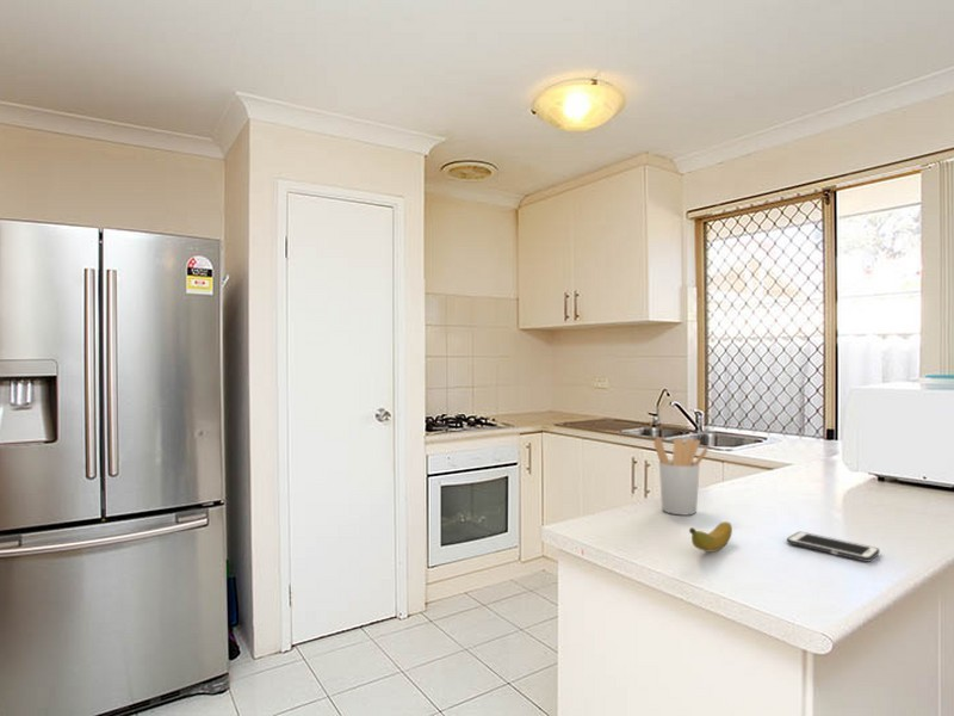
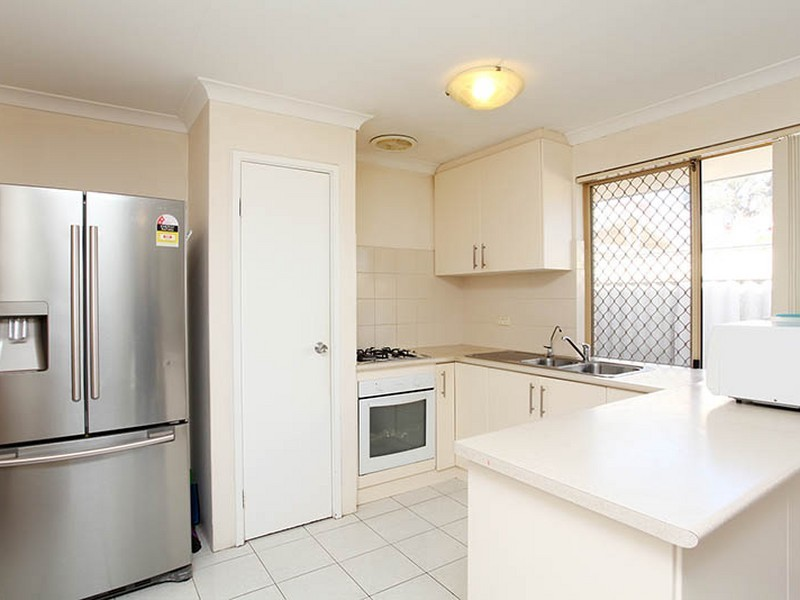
- banana [688,520,733,553]
- cell phone [786,531,880,563]
- utensil holder [652,437,708,516]
